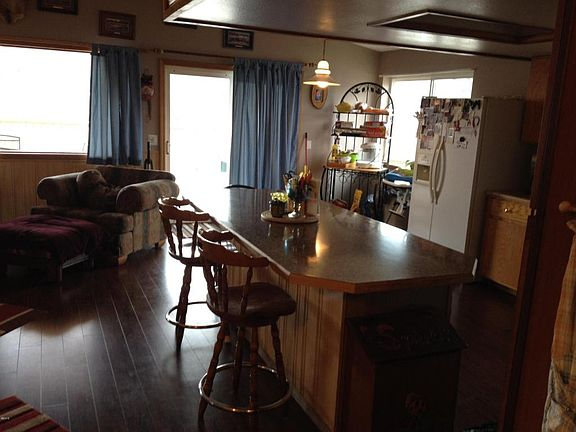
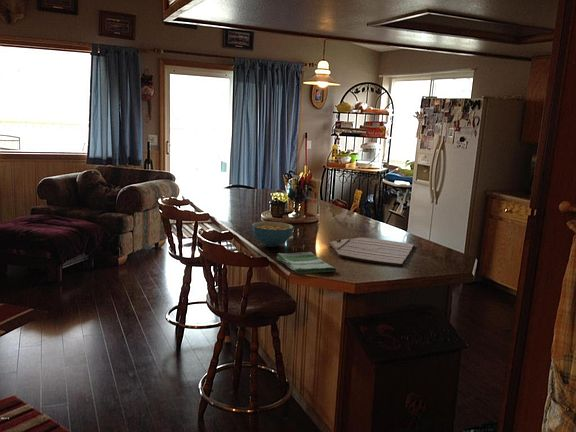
+ cutting board [328,237,415,267]
+ cereal bowl [251,221,294,248]
+ dish towel [275,251,337,275]
